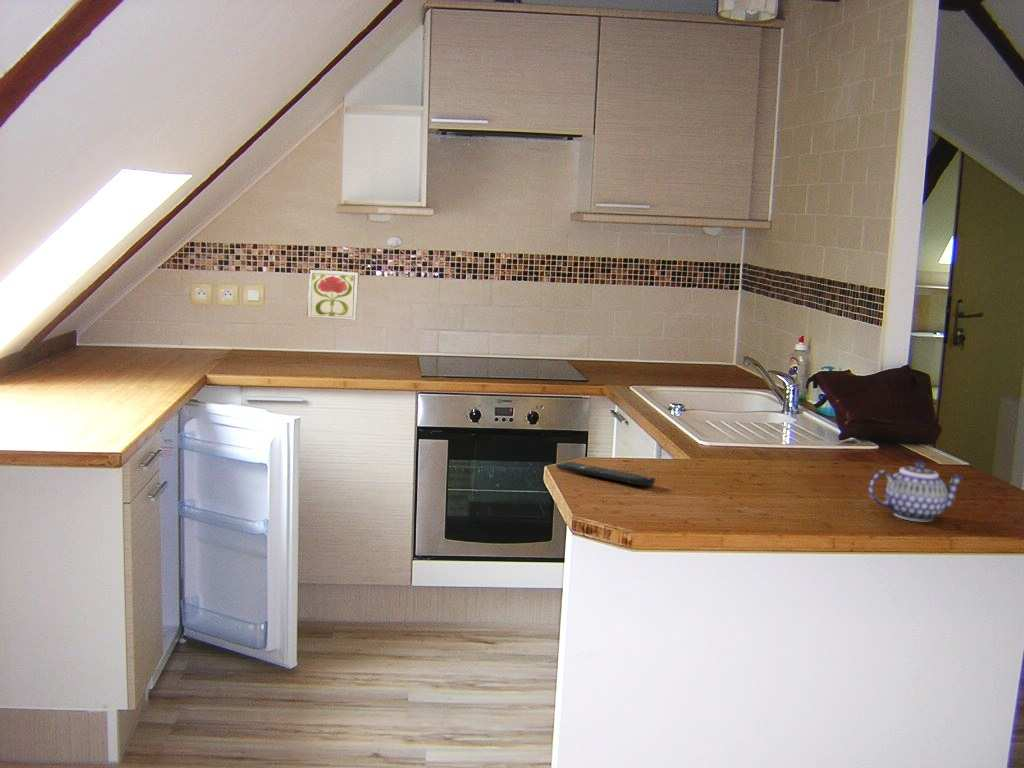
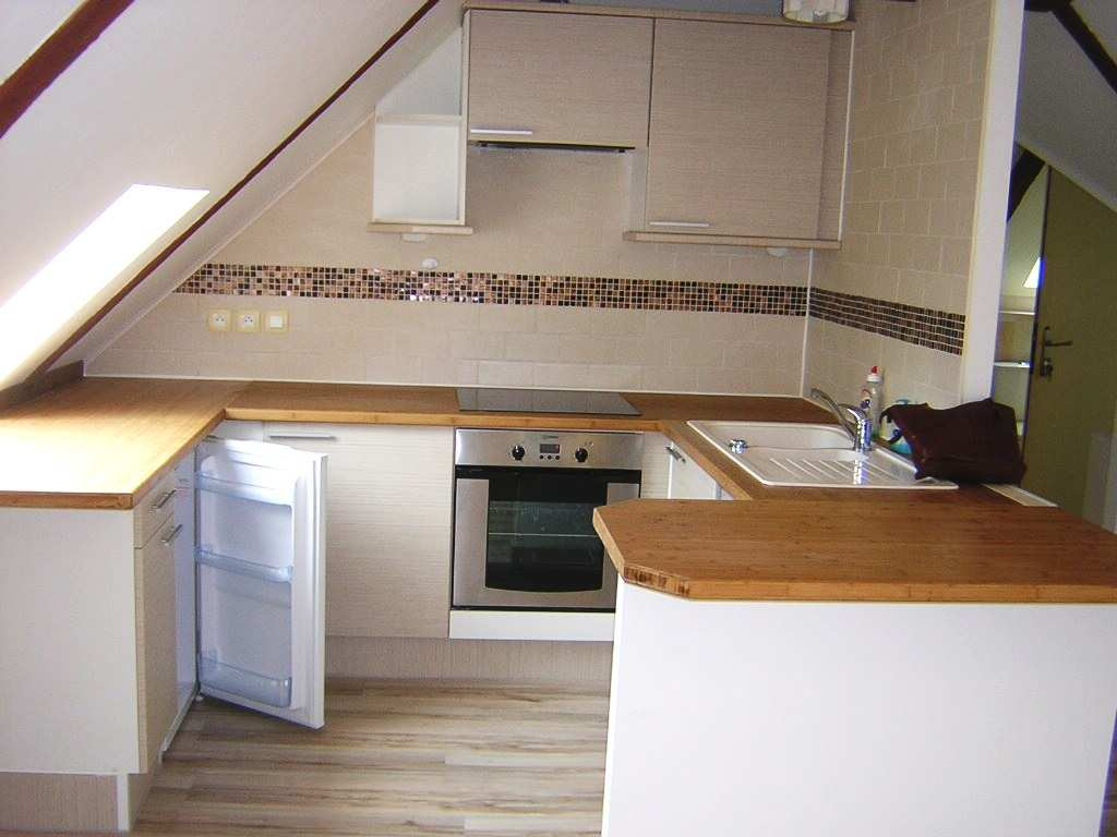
- teapot [868,460,966,522]
- remote control [555,461,656,487]
- decorative tile [306,267,360,321]
